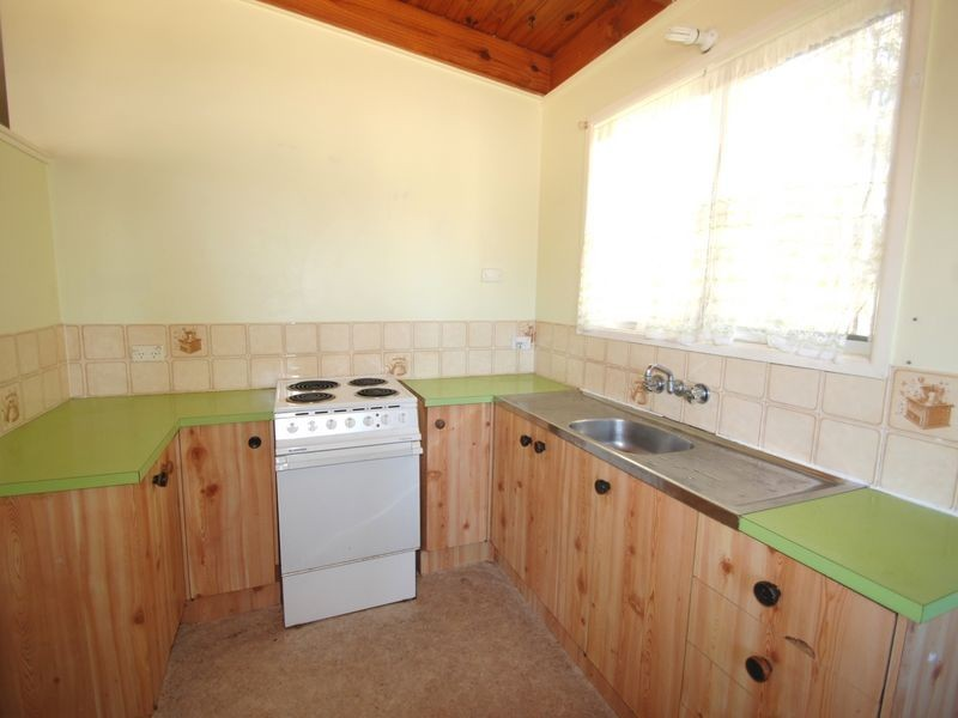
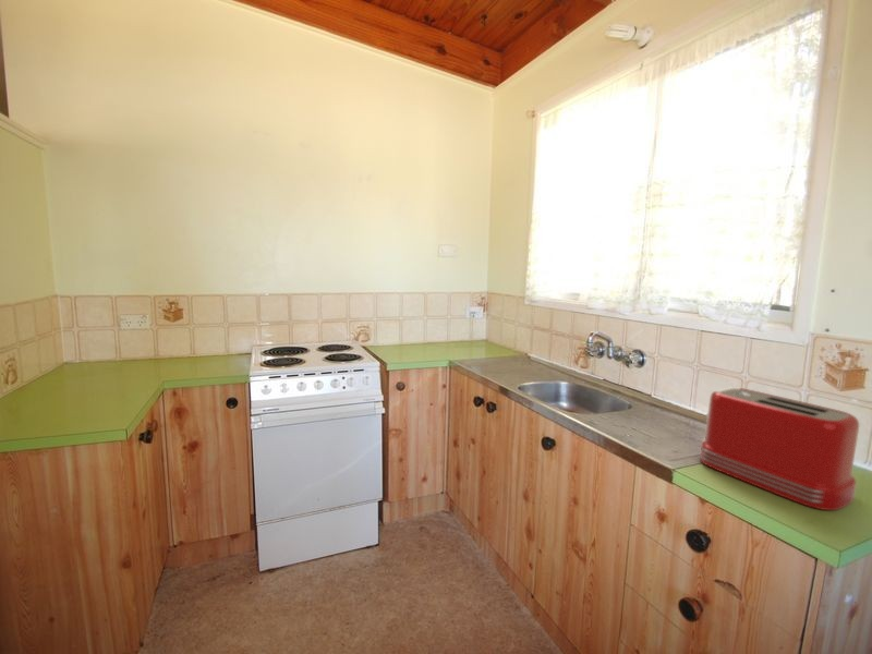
+ toaster [699,386,860,511]
